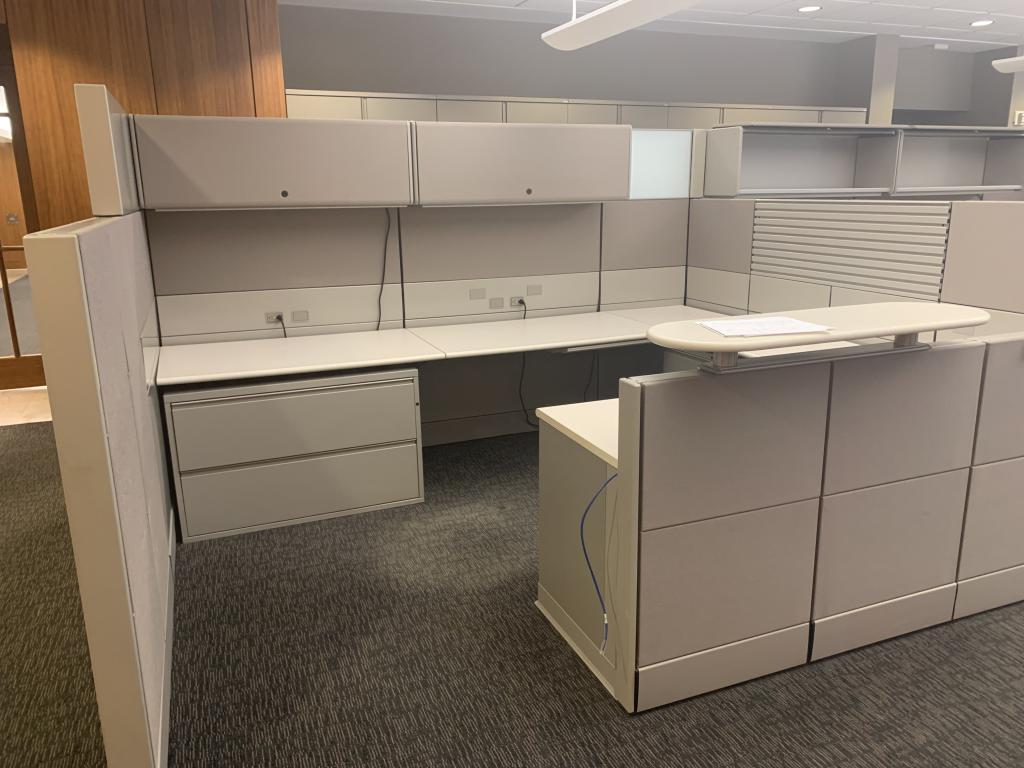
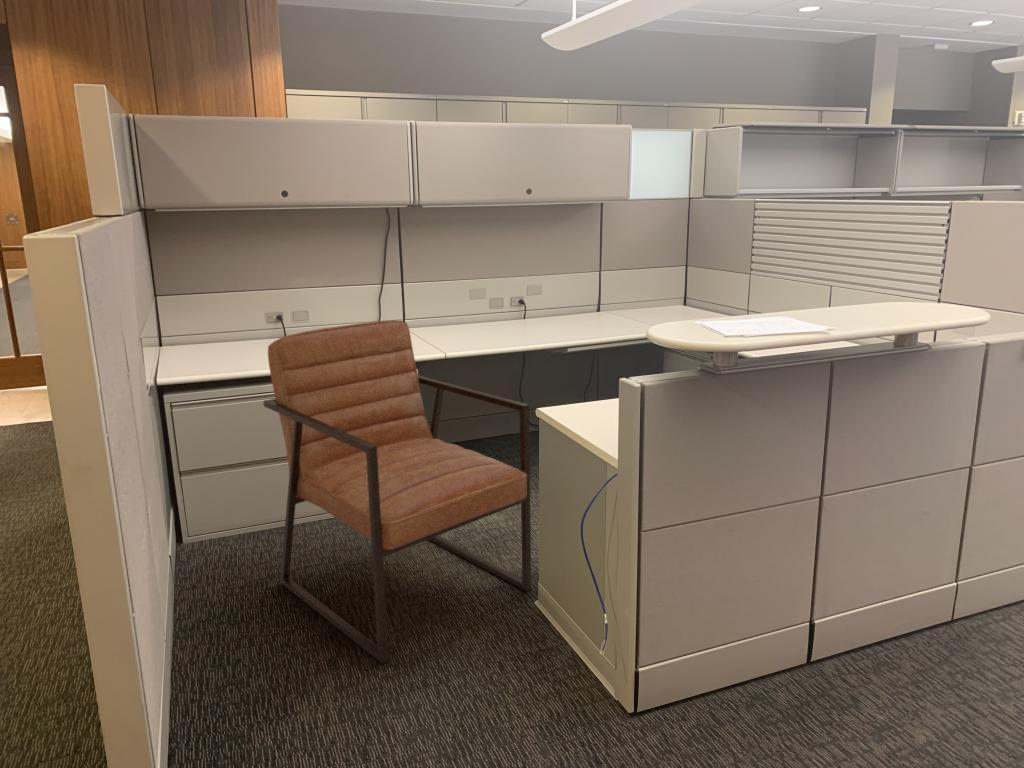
+ chair [262,319,532,665]
